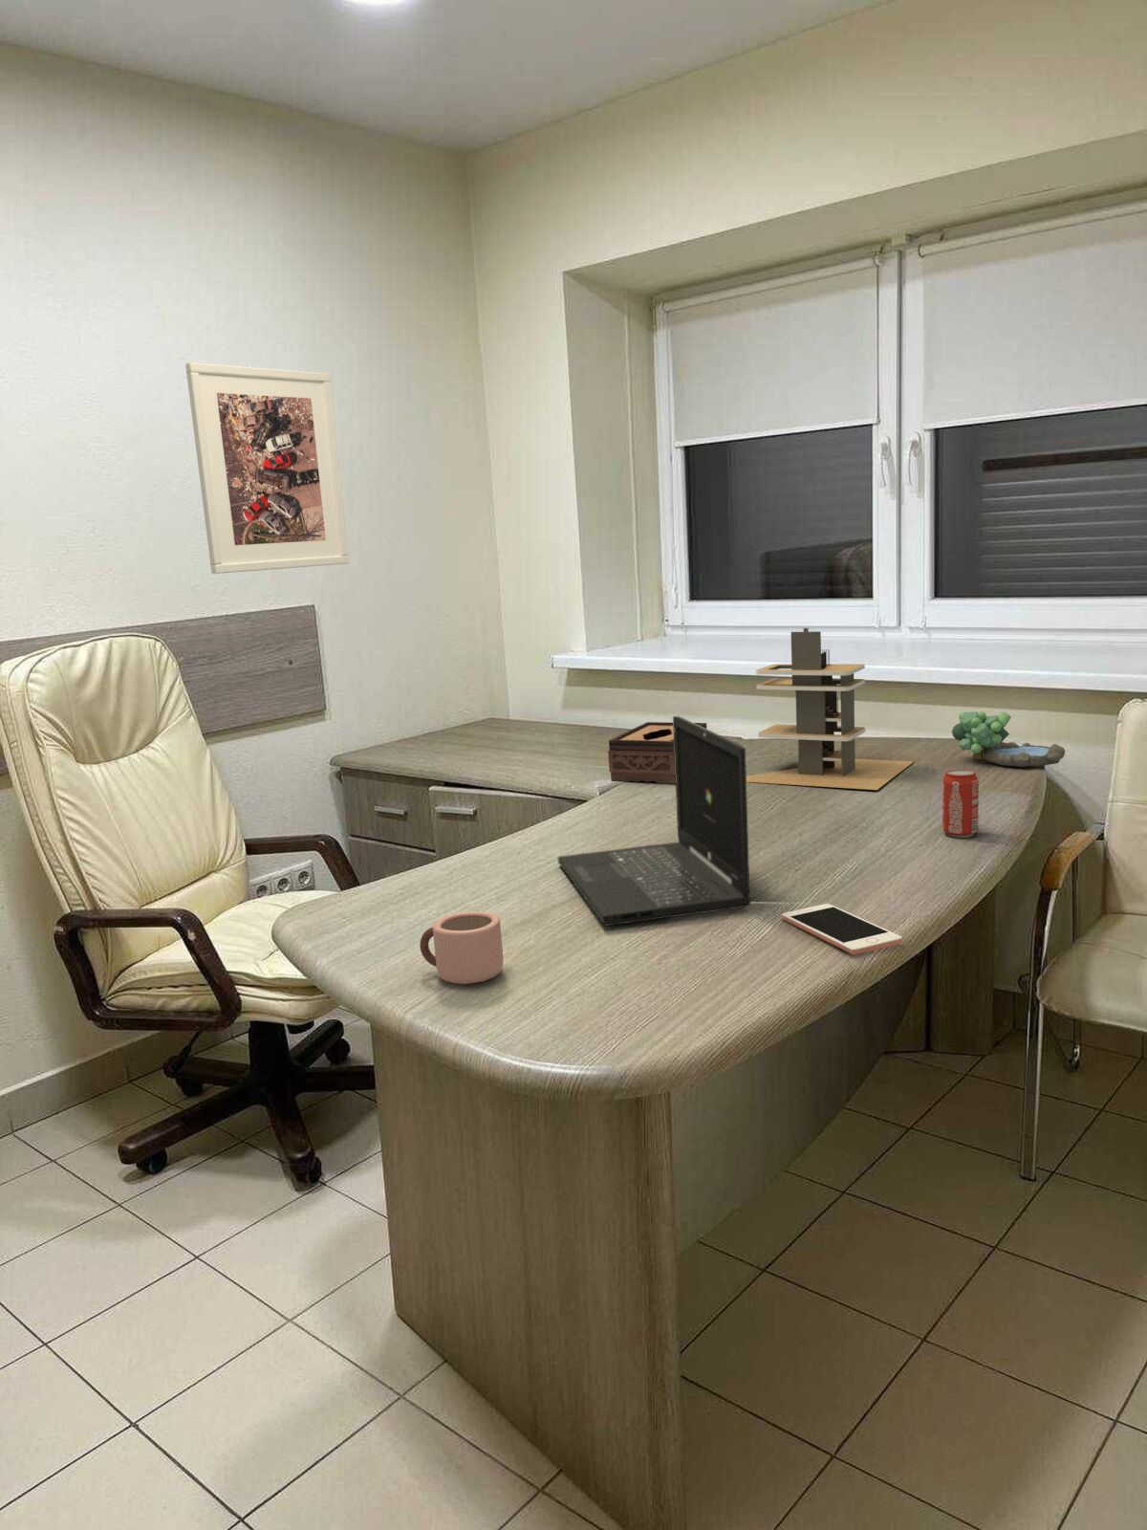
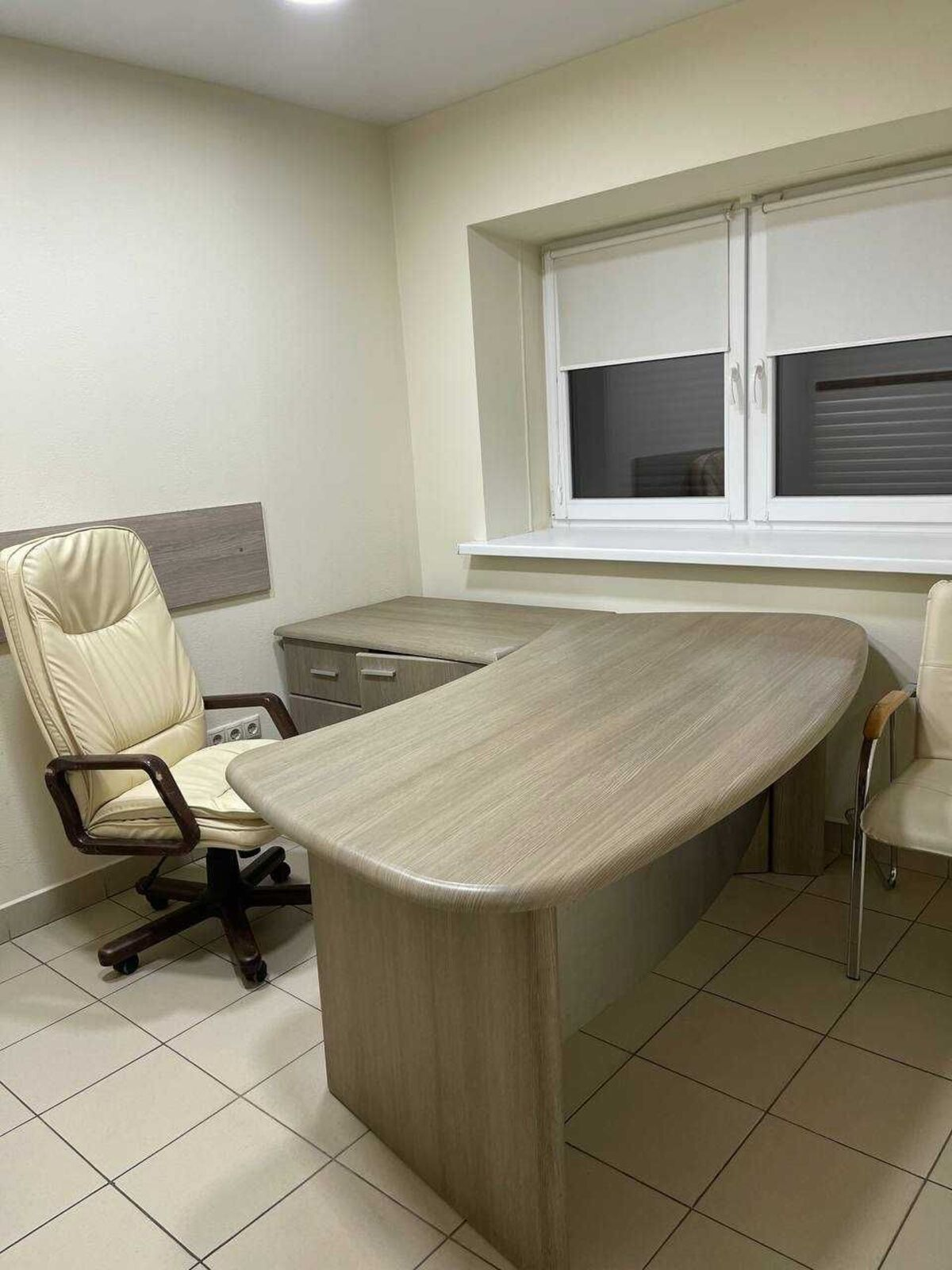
- architectural model [747,628,914,790]
- beverage can [941,767,980,838]
- laptop [558,716,752,926]
- tissue box [607,720,707,785]
- mug [418,911,504,985]
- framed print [184,361,349,575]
- plant [951,711,1066,767]
- cell phone [781,902,904,955]
